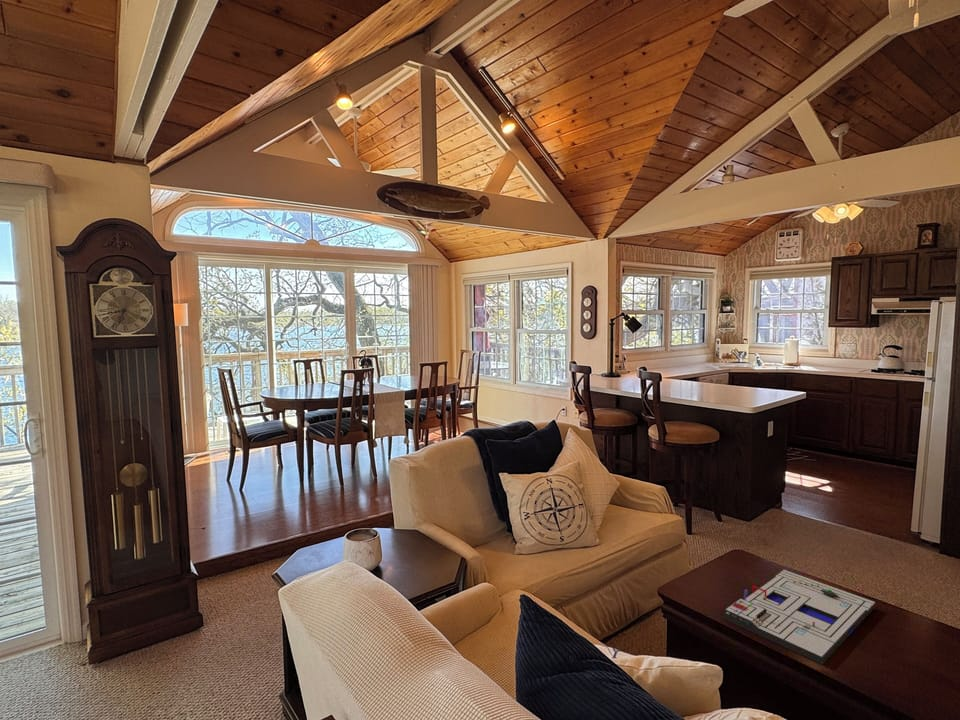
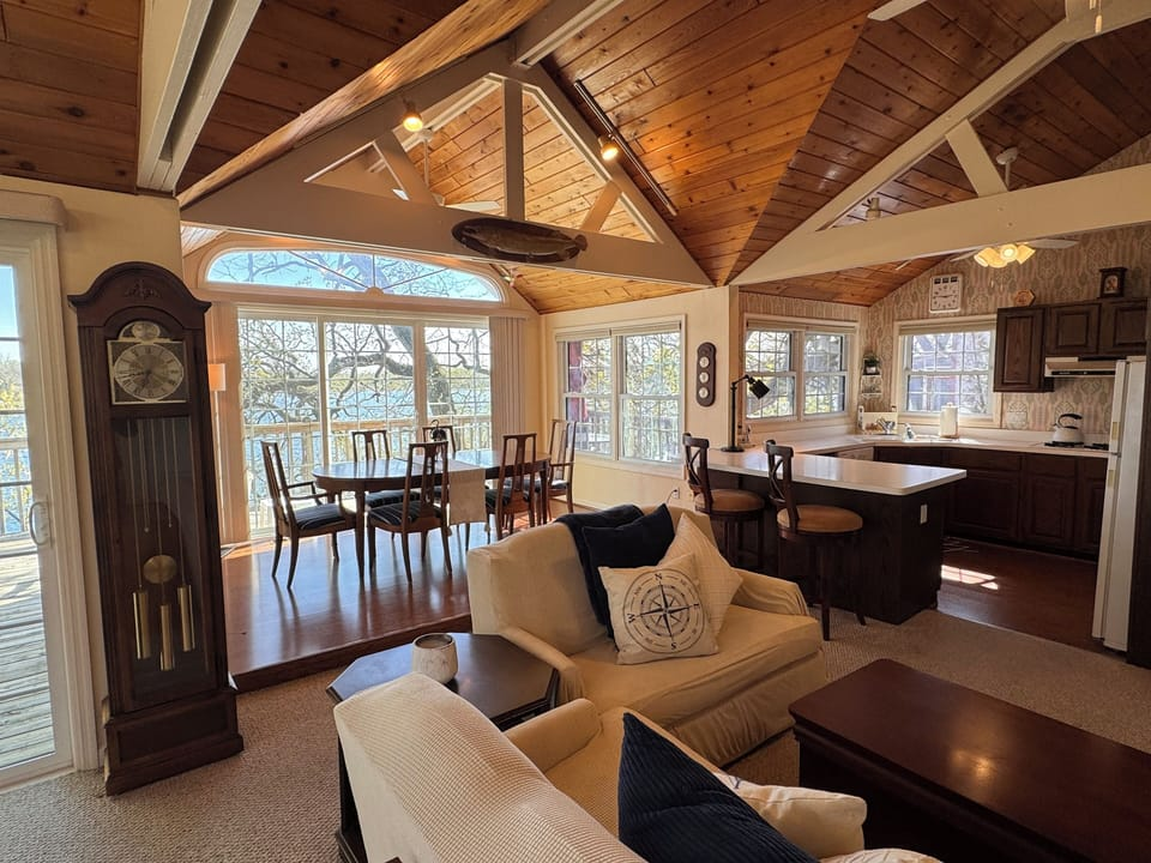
- board game [723,568,876,666]
